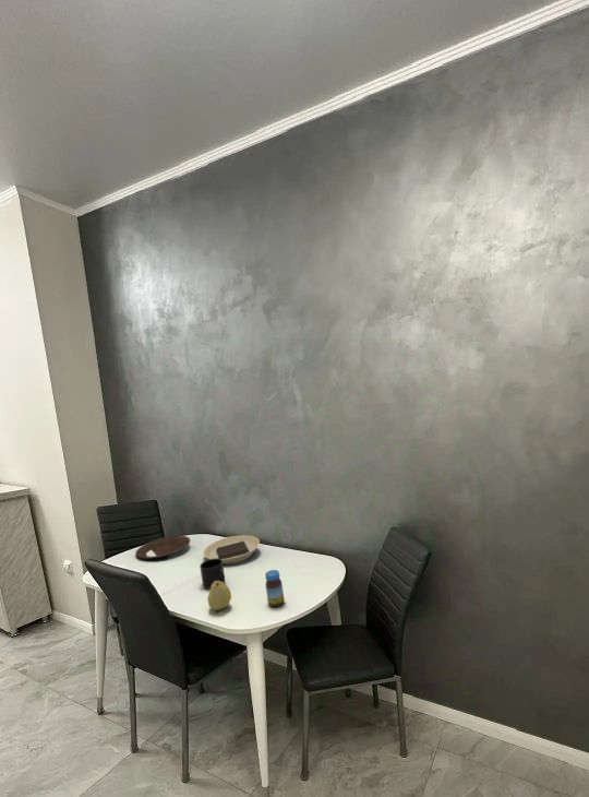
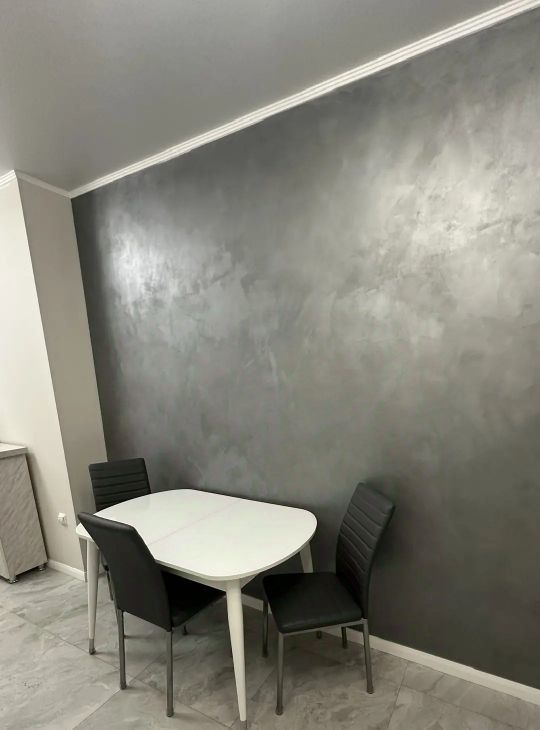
- mug [199,558,226,591]
- plate [134,534,192,560]
- jar [264,569,286,608]
- fruit [206,581,232,611]
- plate [202,534,261,564]
